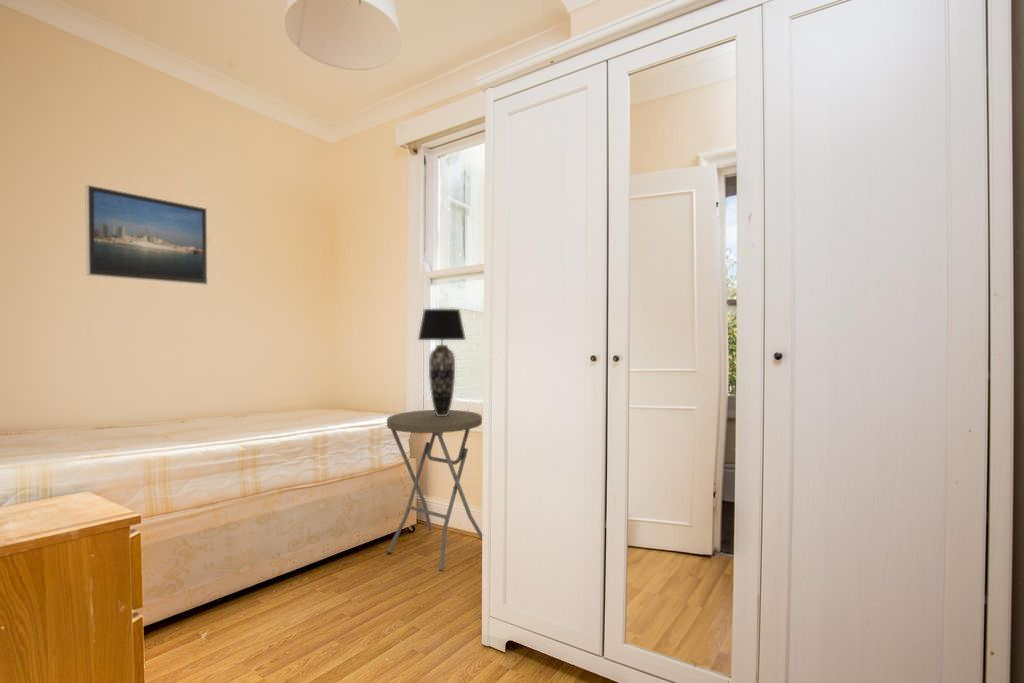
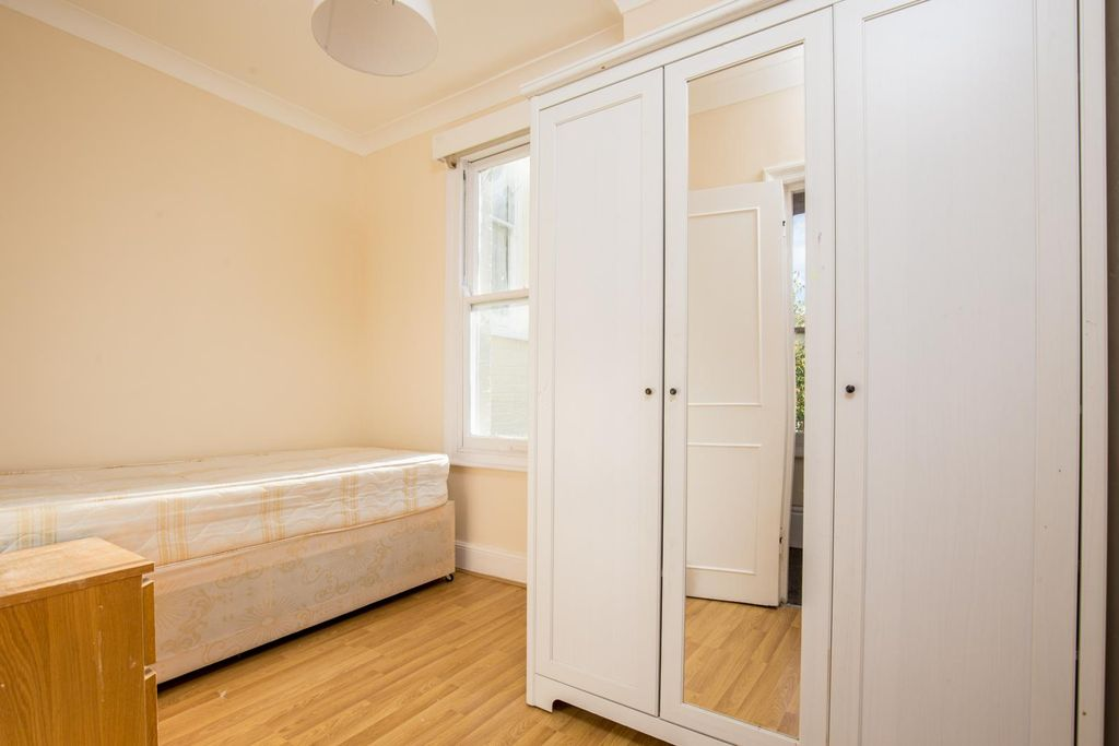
- table lamp [417,308,467,416]
- side table [386,409,483,572]
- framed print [84,184,209,286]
